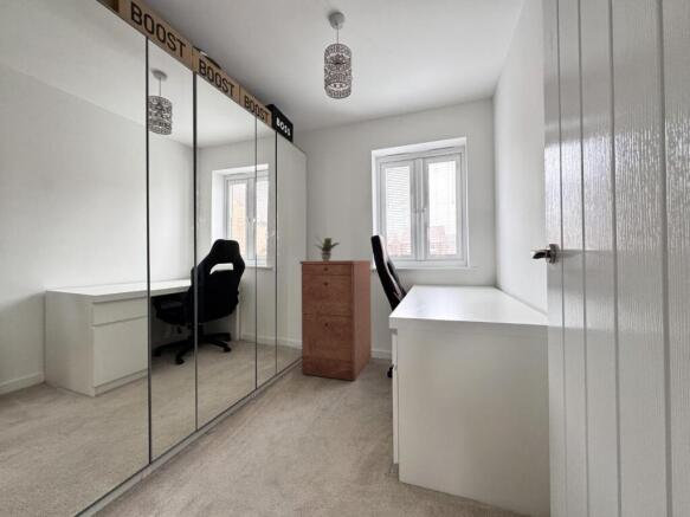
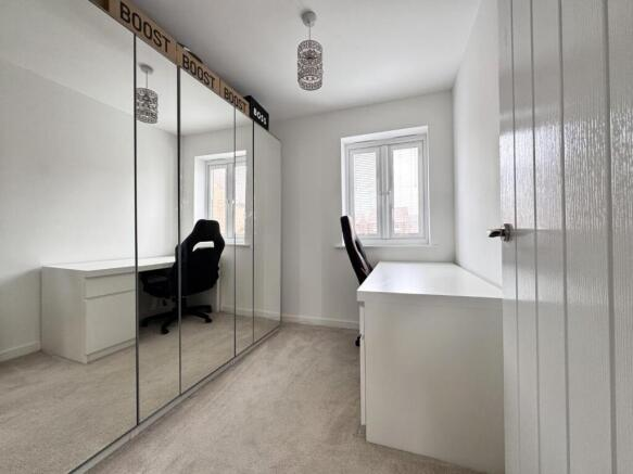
- filing cabinet [299,259,373,382]
- potted plant [311,235,342,260]
